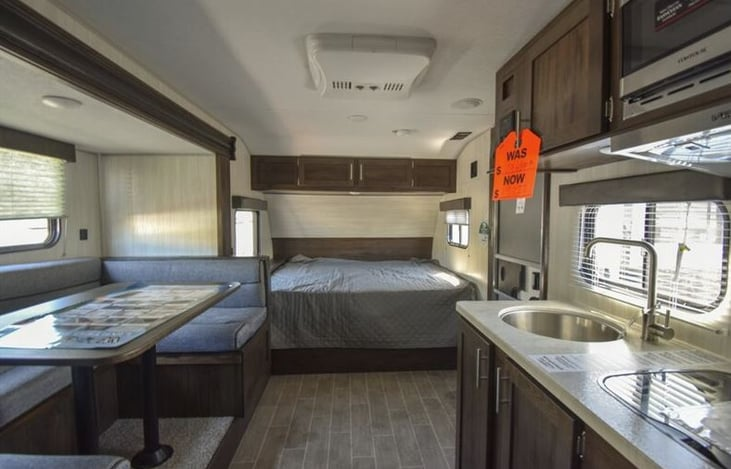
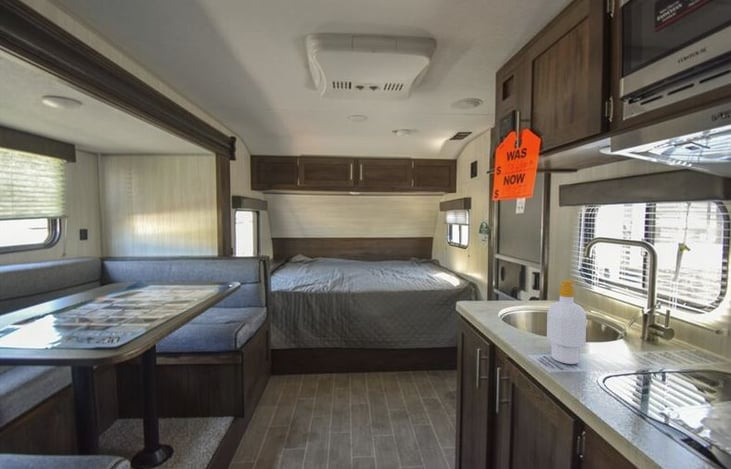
+ soap bottle [546,280,587,365]
